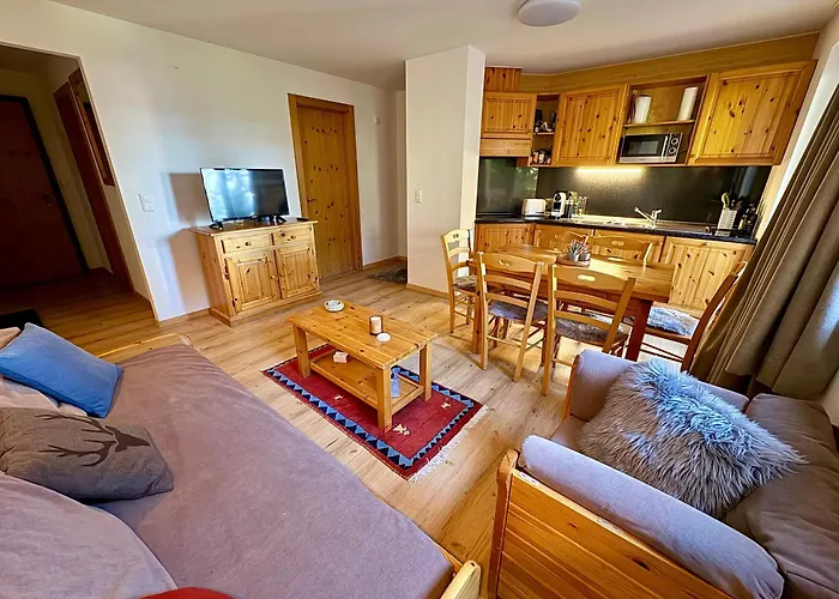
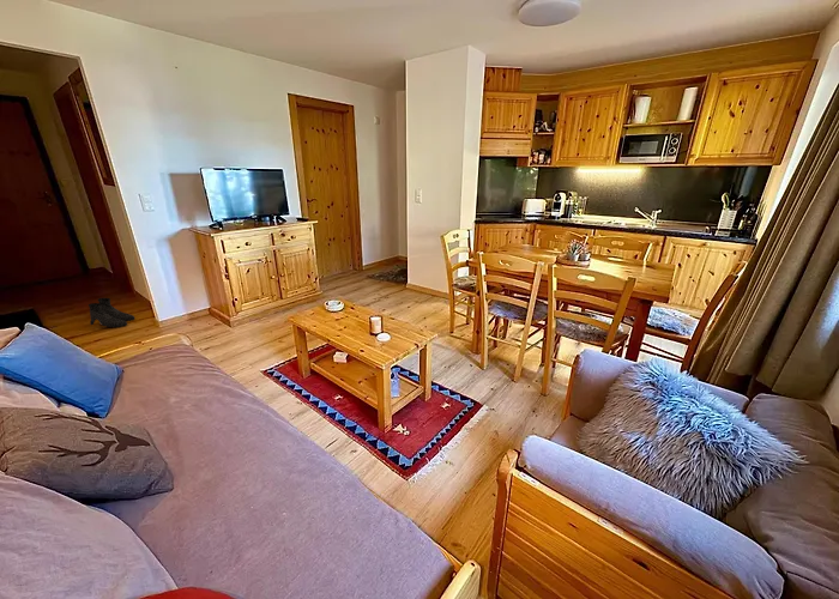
+ boots [87,297,135,328]
